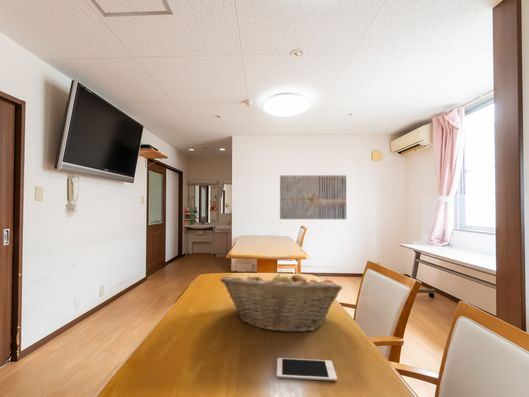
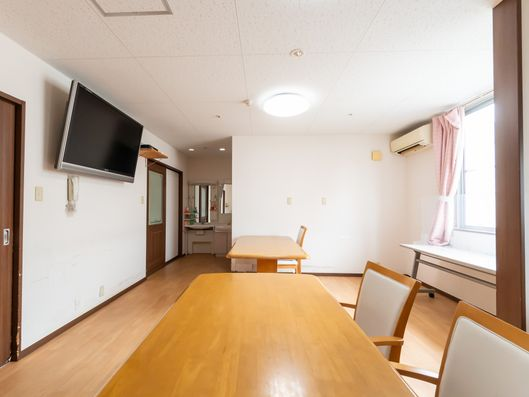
- fruit basket [219,272,343,333]
- wall art [279,174,347,220]
- cell phone [276,357,338,382]
